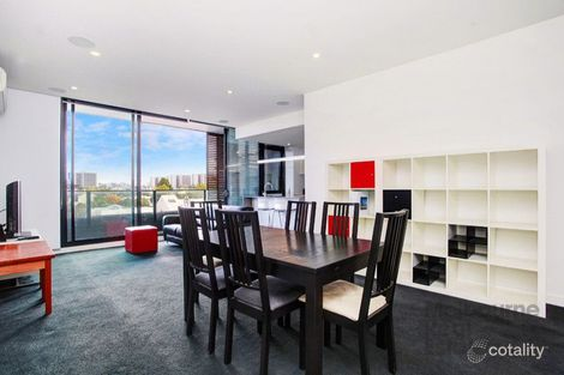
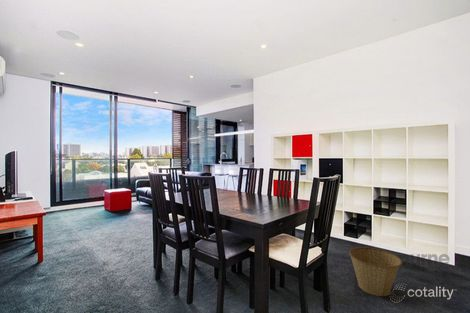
+ basket [348,246,403,297]
